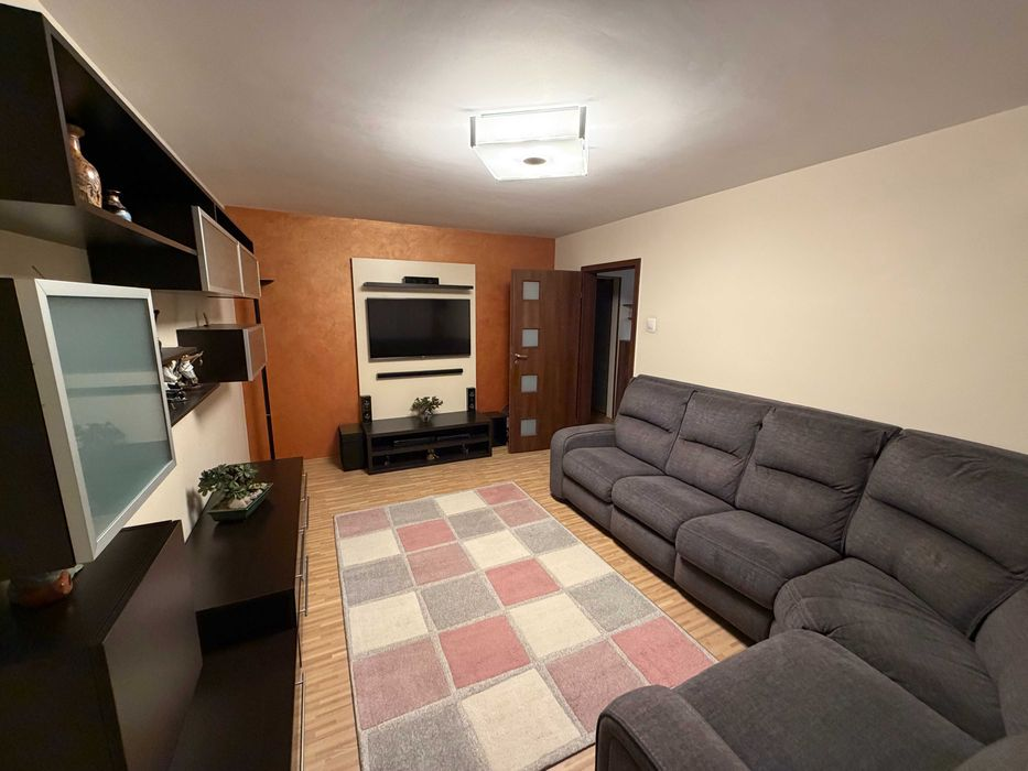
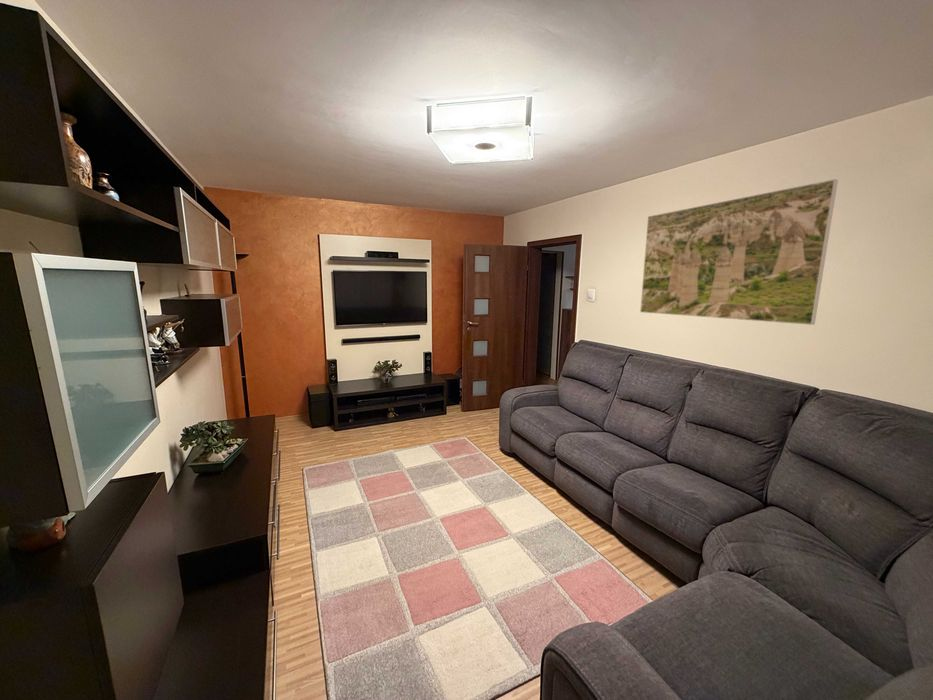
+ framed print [639,178,839,326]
